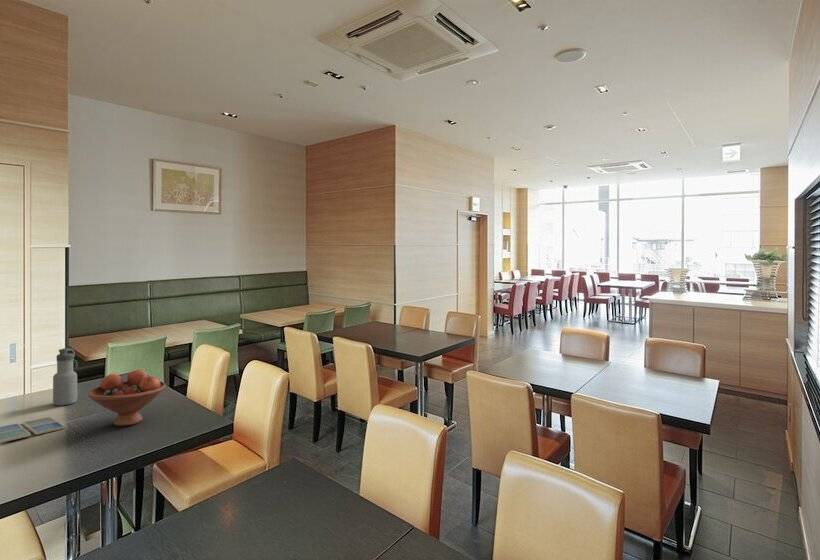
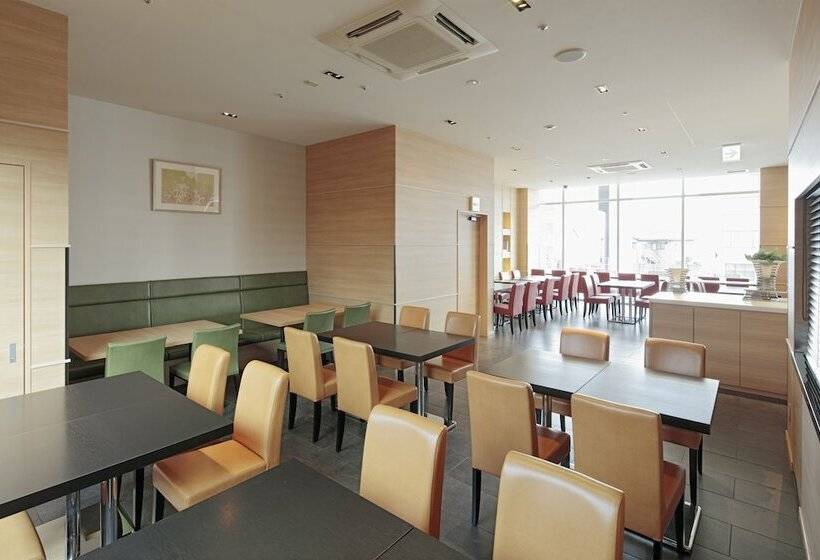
- fruit bowl [87,369,167,427]
- drink coaster [0,416,66,444]
- water bottle [52,347,78,406]
